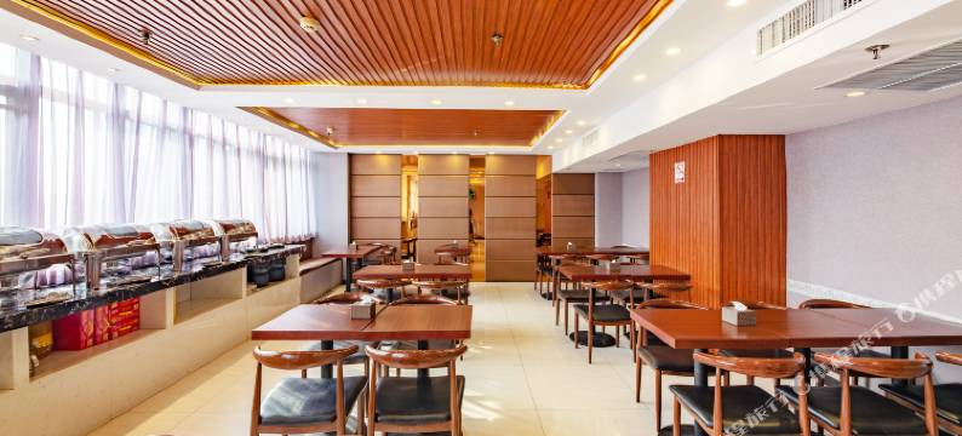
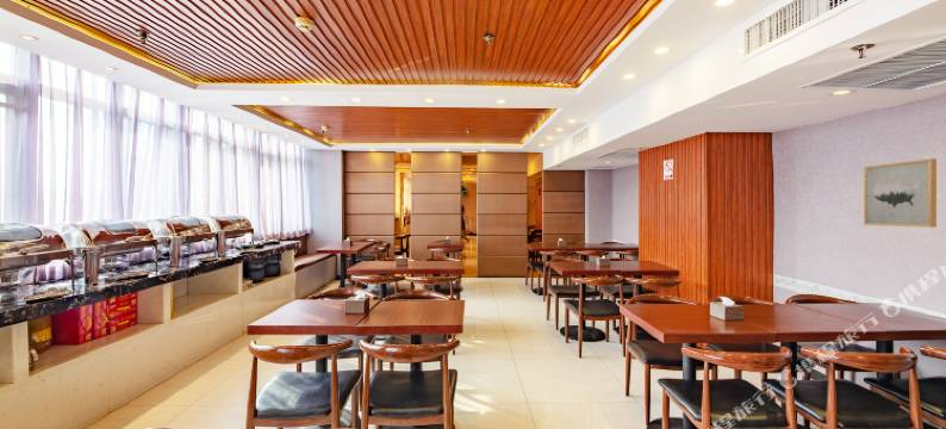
+ wall art [863,157,938,229]
